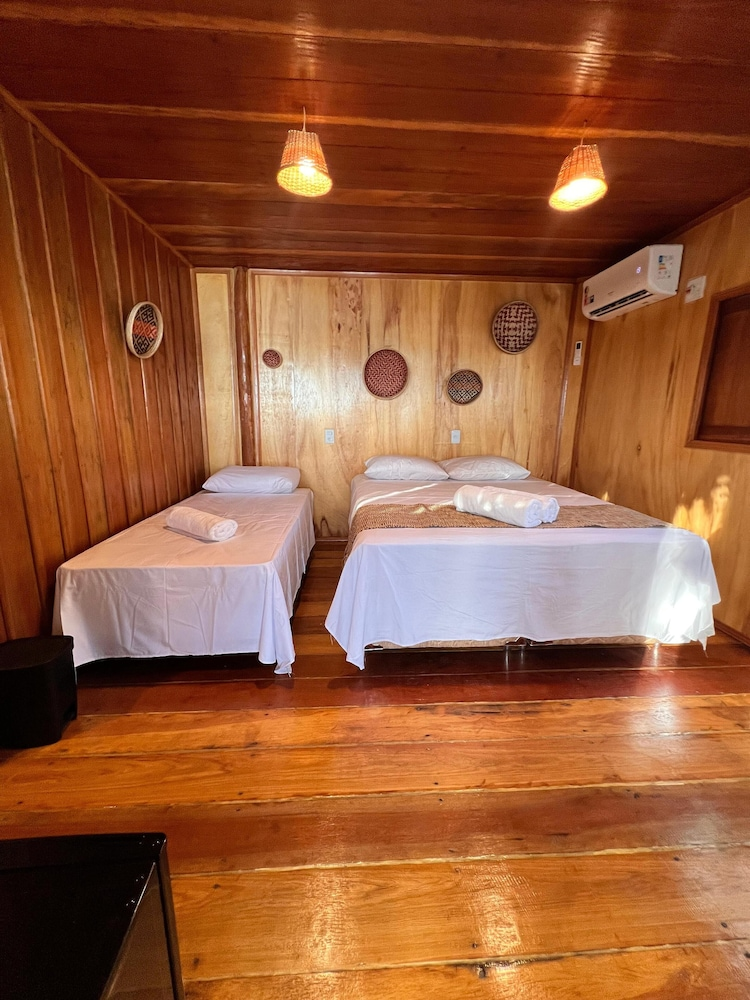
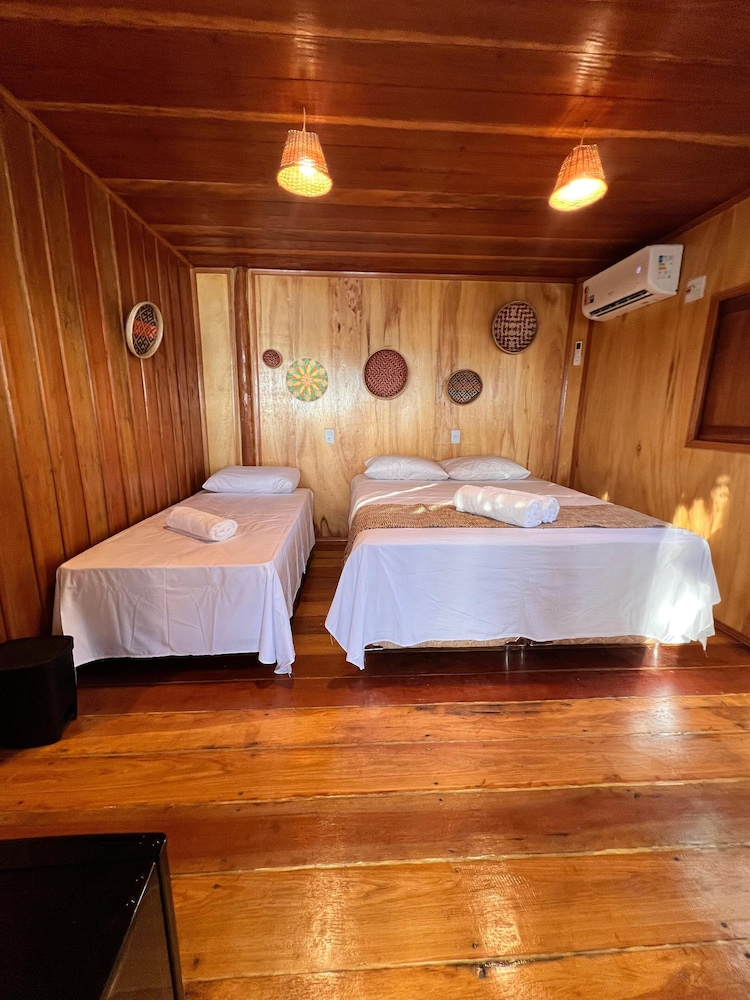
+ decorative plate [284,356,330,403]
